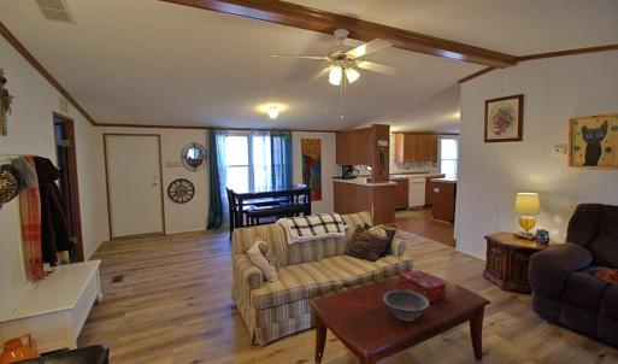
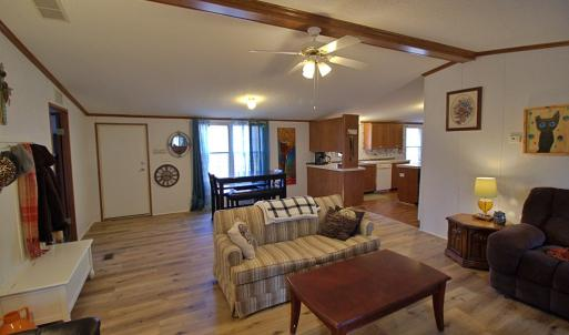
- tissue box [398,269,447,304]
- decorative bowl [382,289,430,322]
